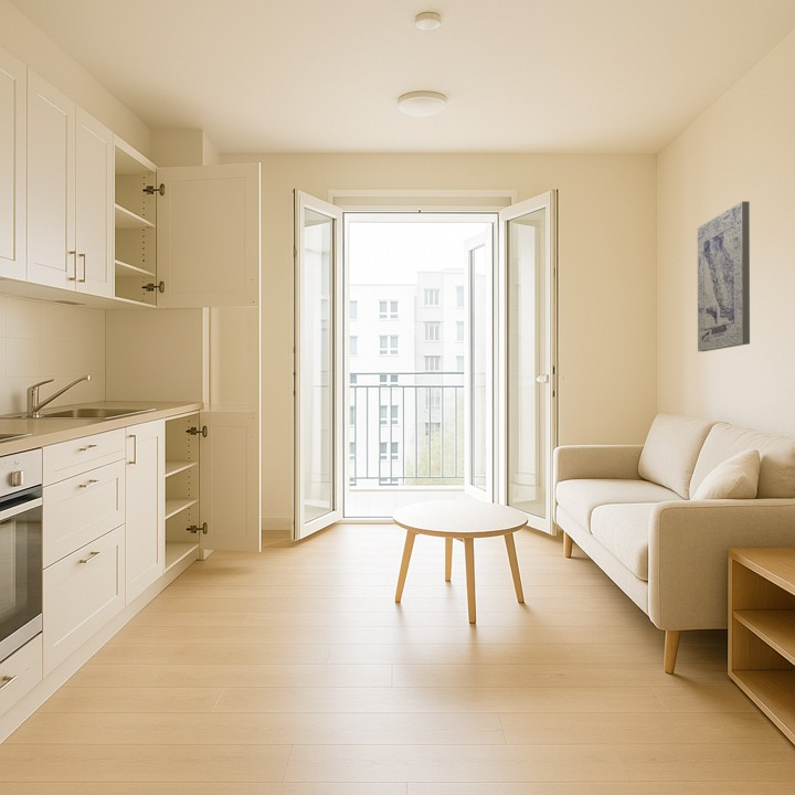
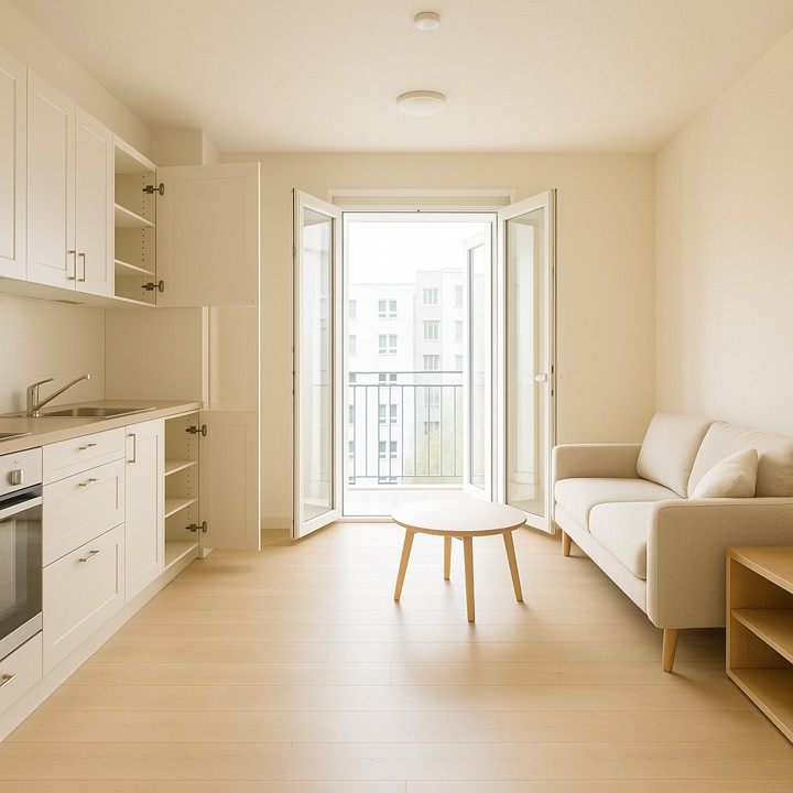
- wall art [697,200,751,352]
